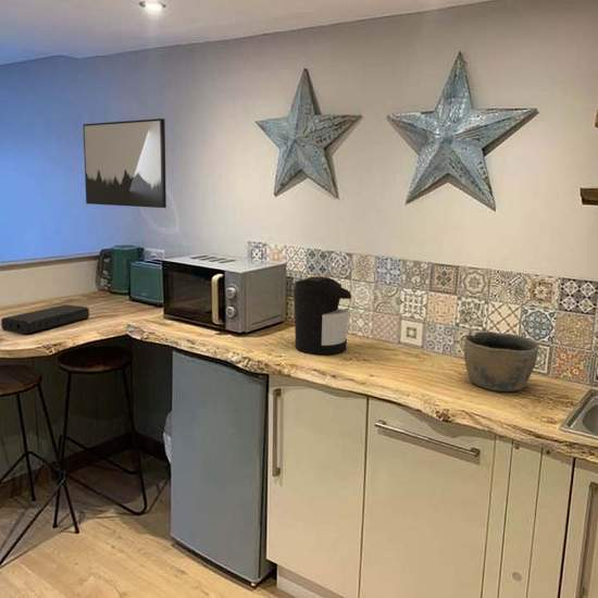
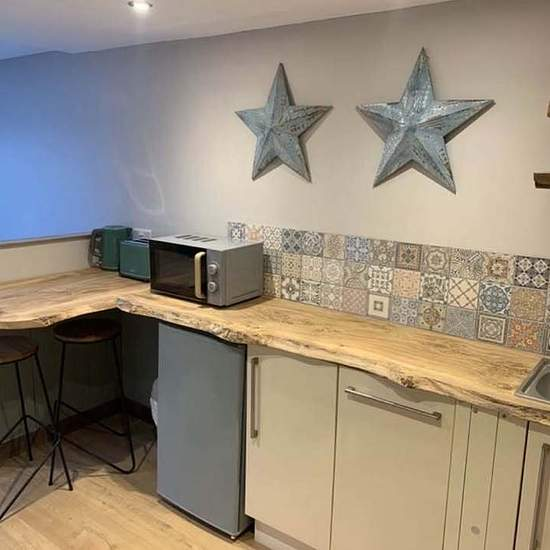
- wall art [82,117,167,209]
- coffee maker [292,275,352,356]
- power bank [0,303,90,335]
- bowl [463,331,540,393]
